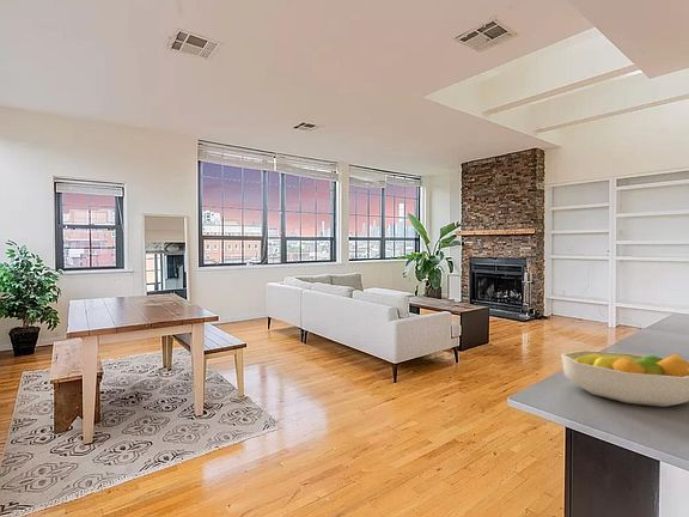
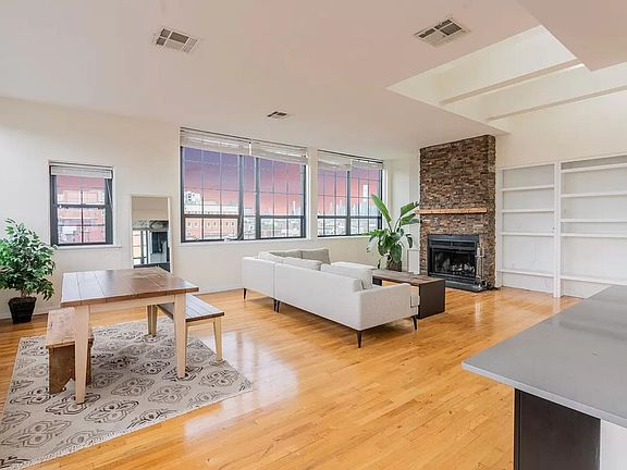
- fruit bowl [560,349,689,408]
